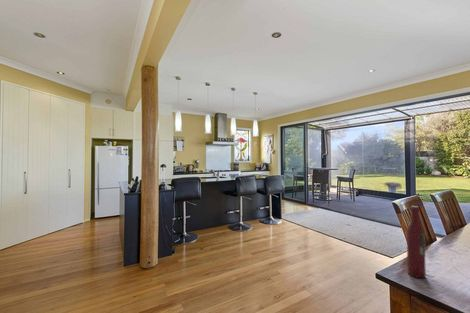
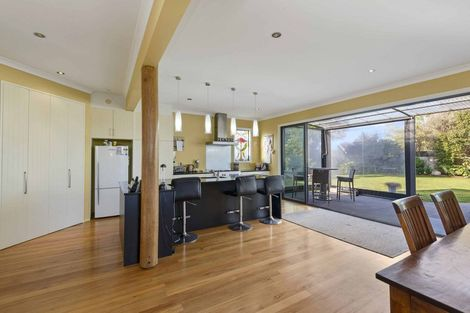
- wine bottle [406,205,427,279]
